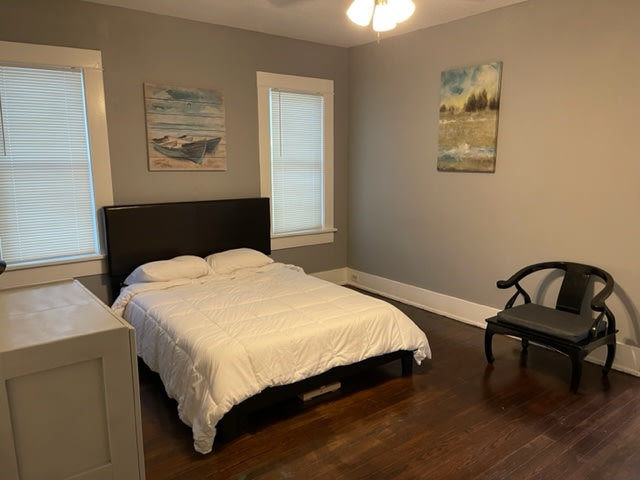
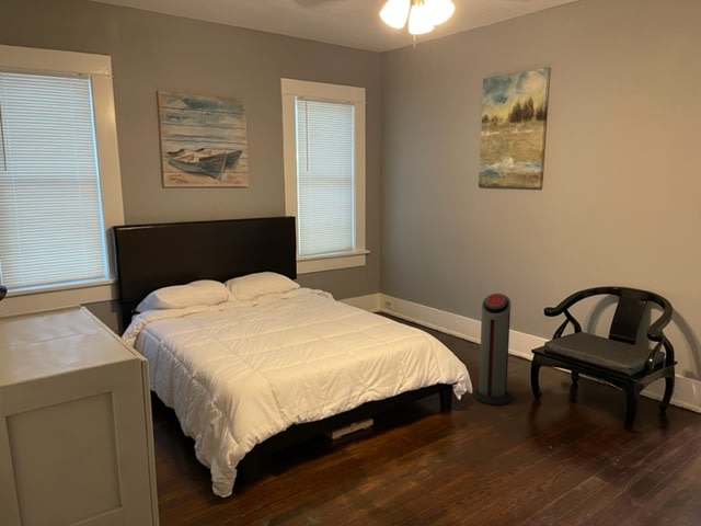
+ air purifier [472,293,514,407]
